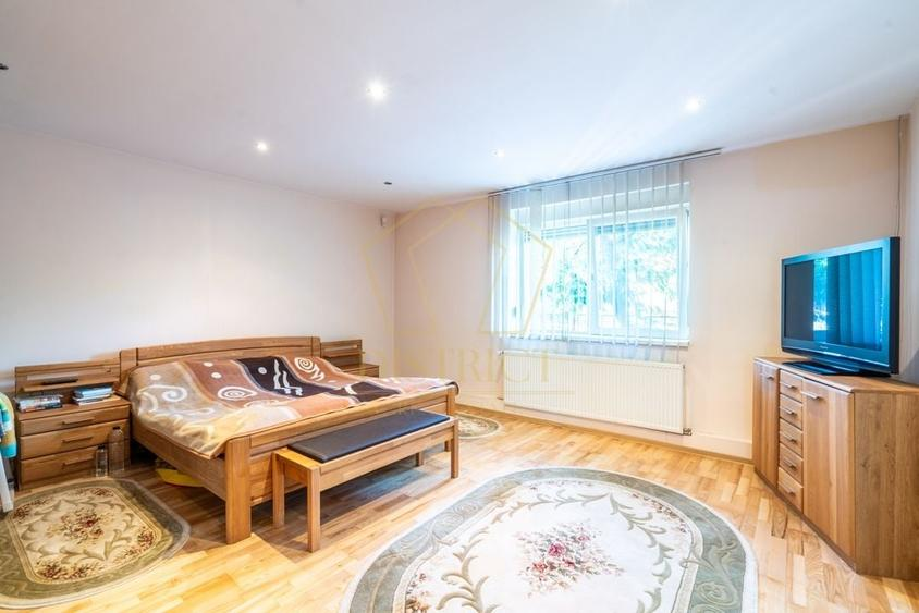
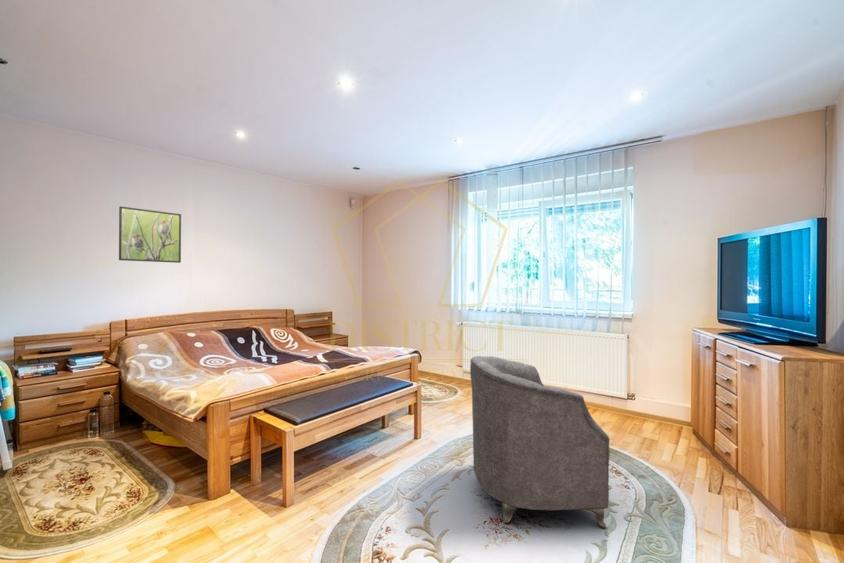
+ armchair [469,355,611,529]
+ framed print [118,205,182,264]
